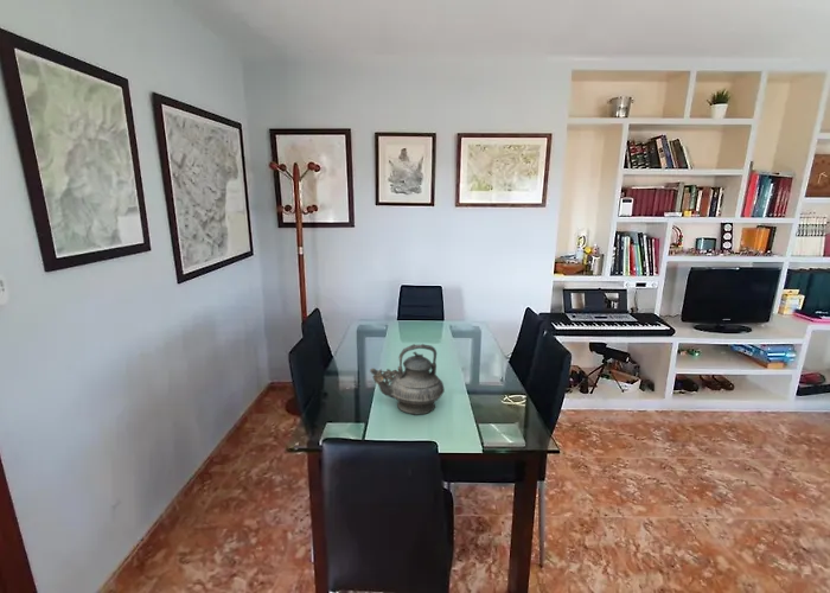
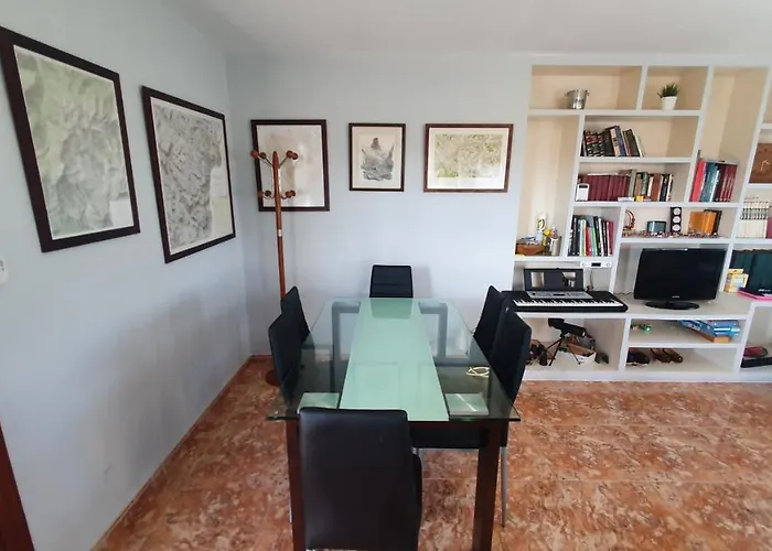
- teapot [369,343,446,416]
